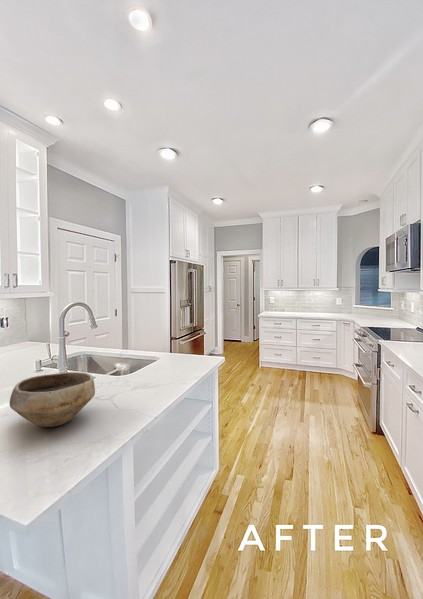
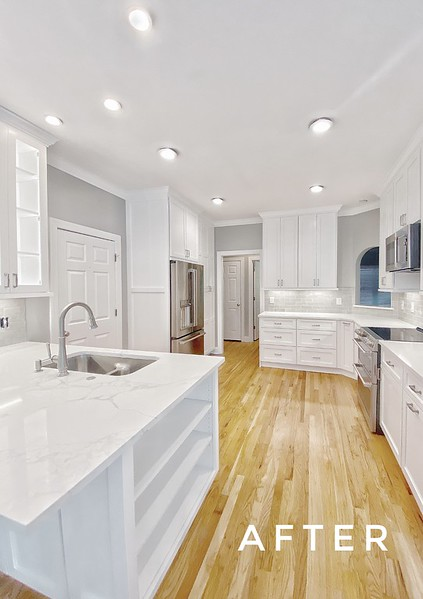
- bowl [8,371,96,428]
